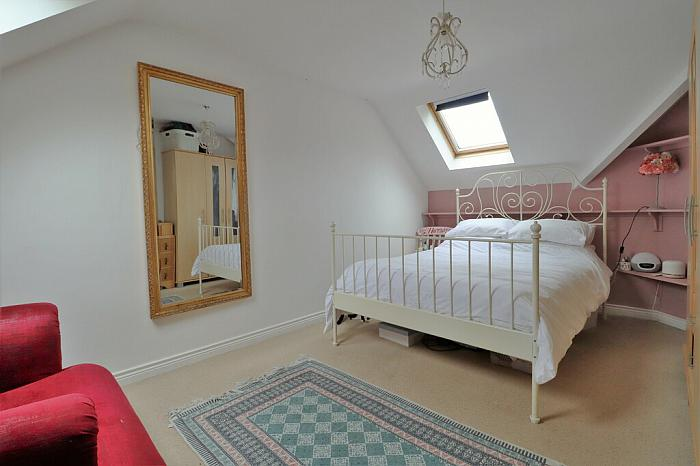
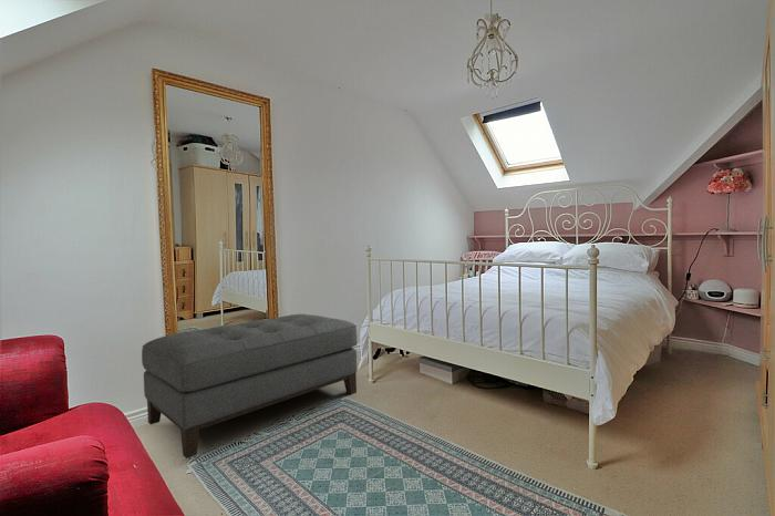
+ ottoman [141,313,359,460]
